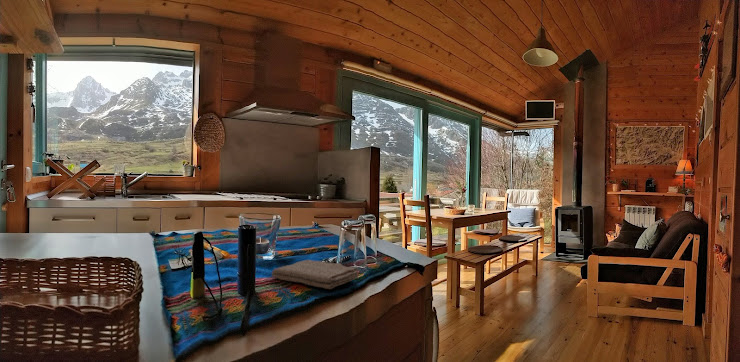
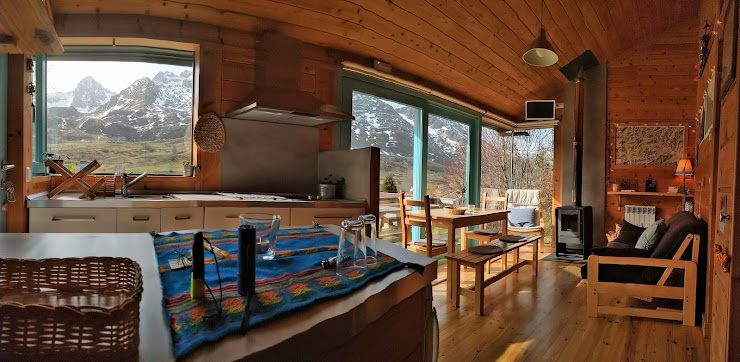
- washcloth [271,259,360,290]
